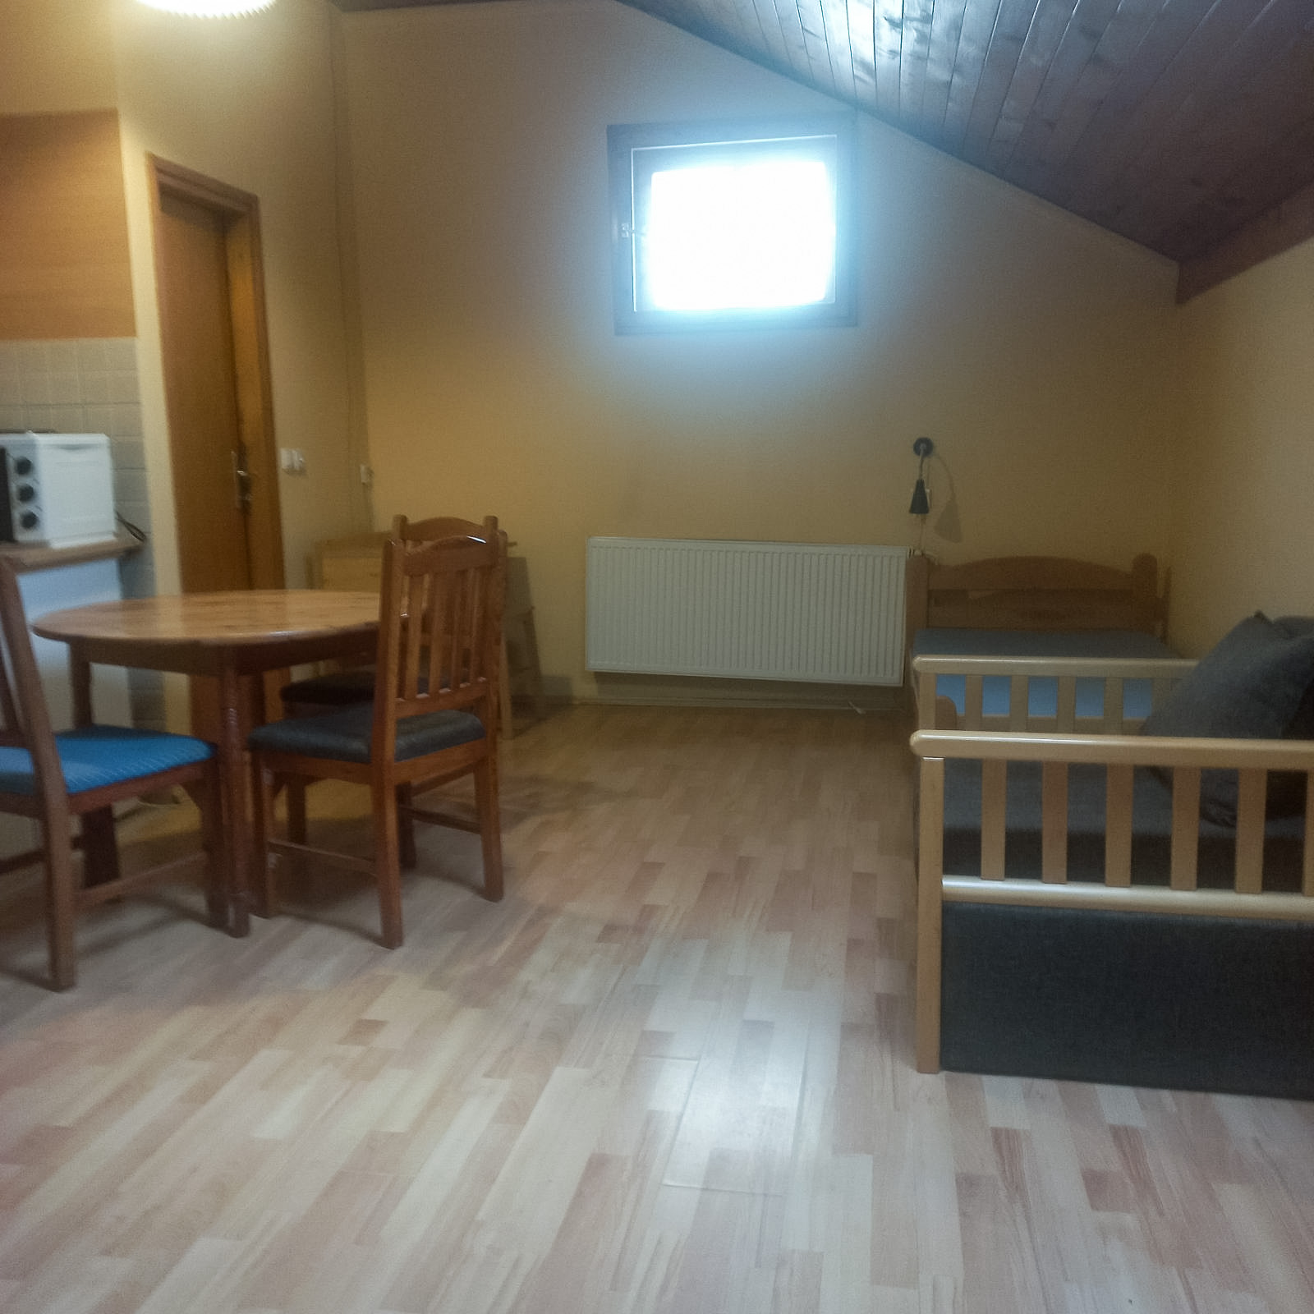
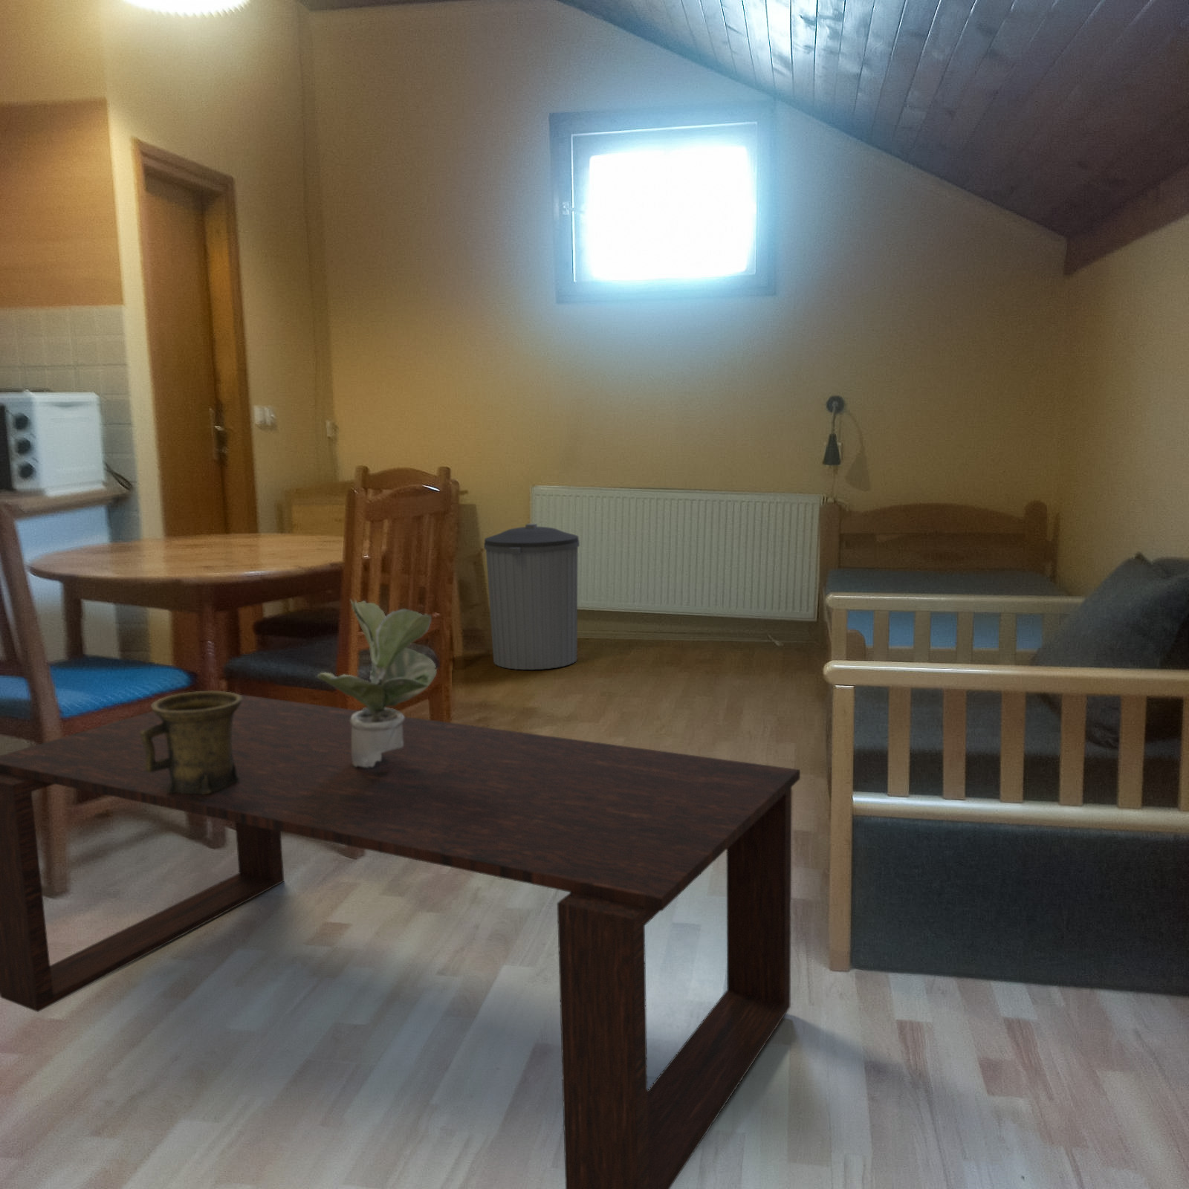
+ mug [140,690,242,795]
+ potted plant [316,598,438,767]
+ trash can [483,523,580,671]
+ coffee table [0,694,801,1189]
